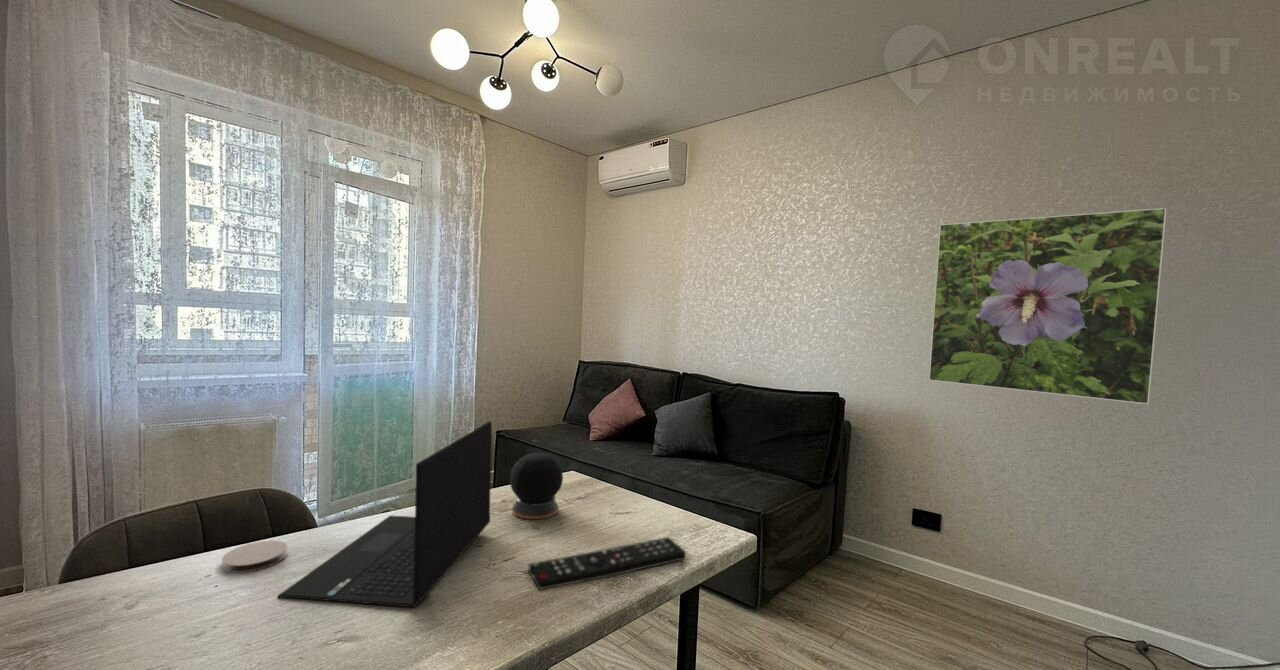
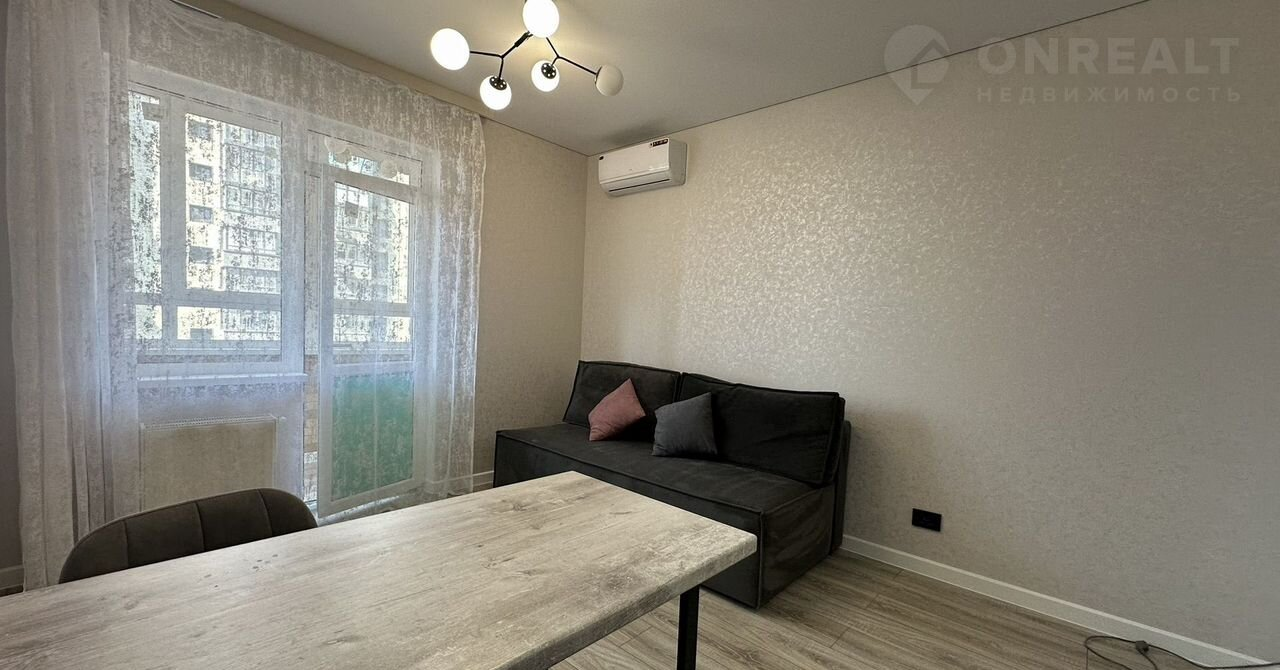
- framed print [928,207,1167,405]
- remote control [527,536,687,591]
- coaster [221,539,288,574]
- speaker [509,452,564,520]
- laptop [277,420,493,608]
